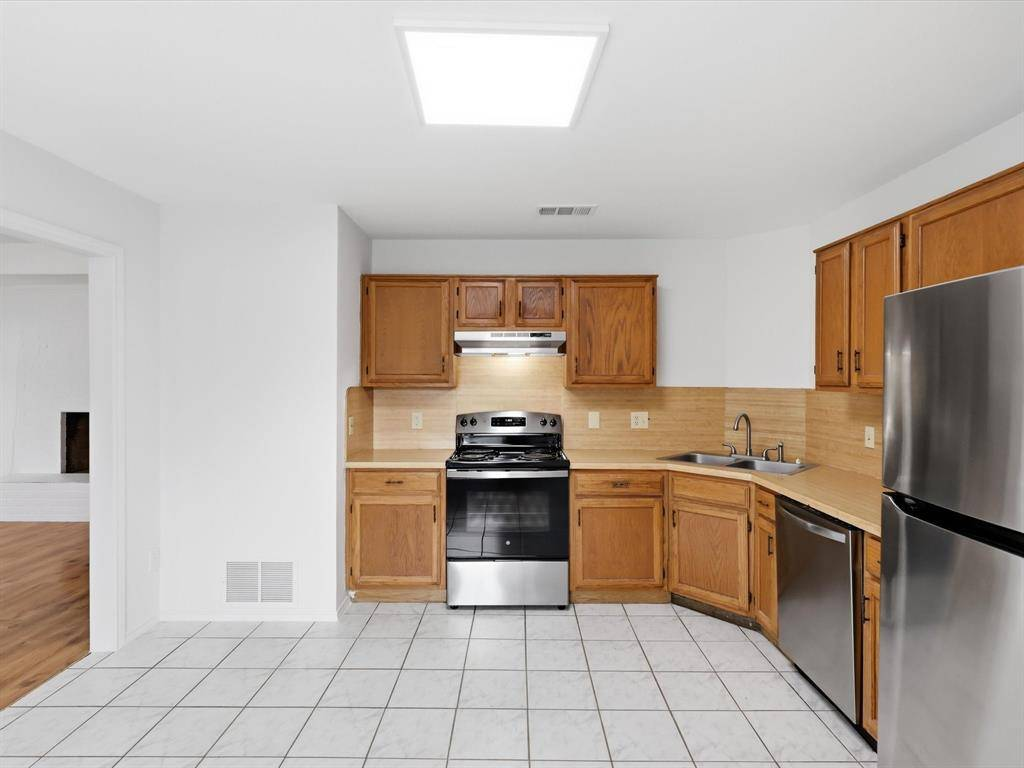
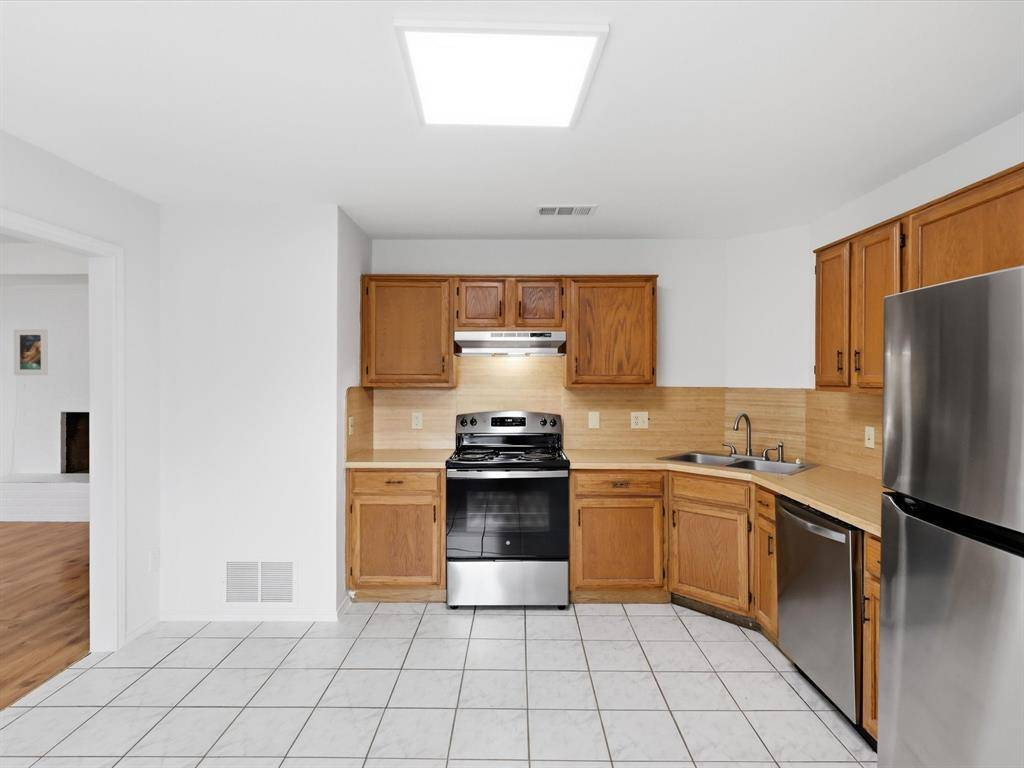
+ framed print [13,328,49,376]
